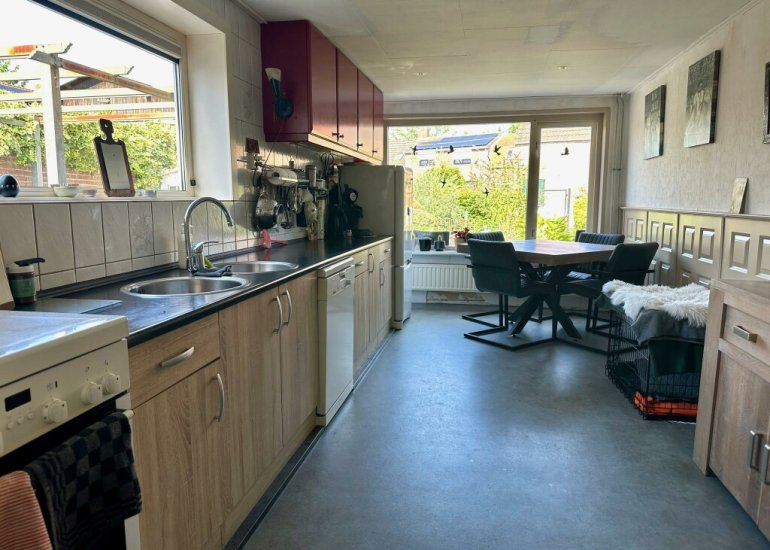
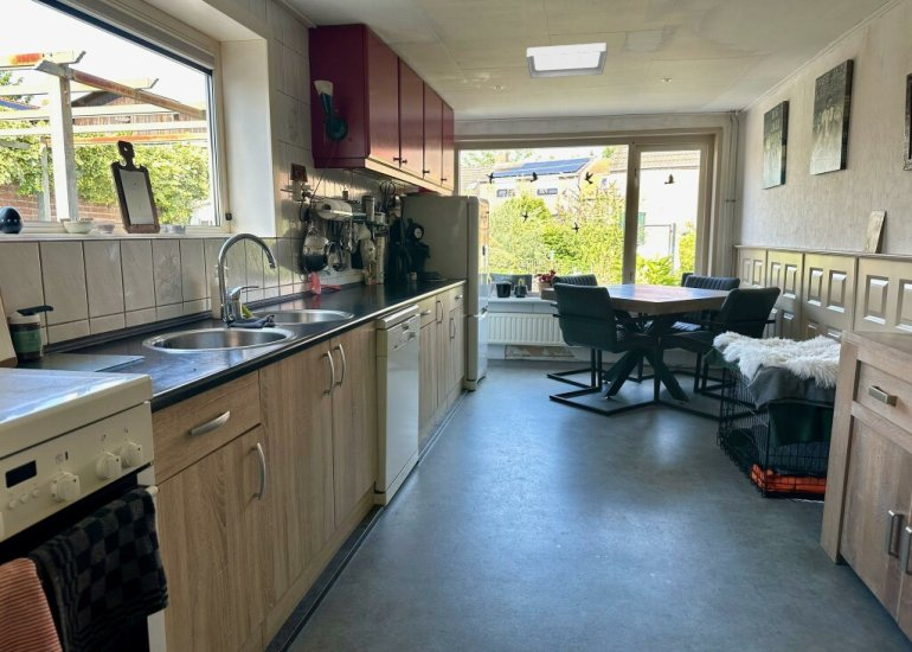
+ ceiling light [526,41,609,79]
